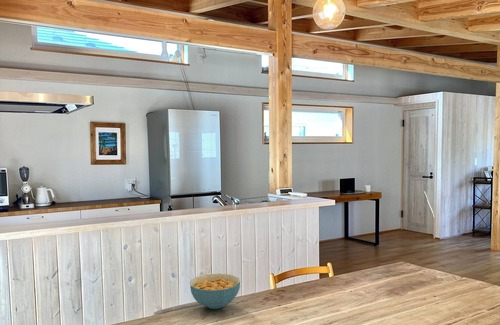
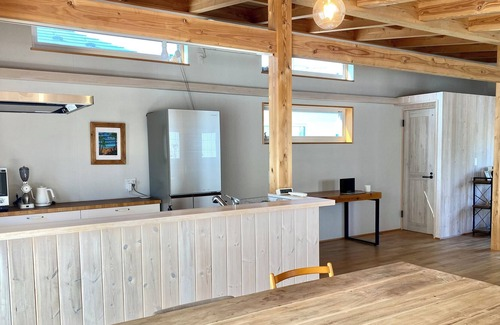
- cereal bowl [189,273,241,310]
